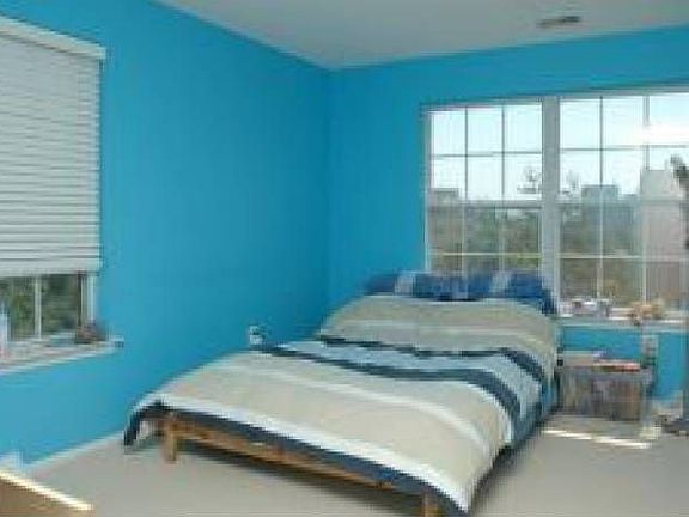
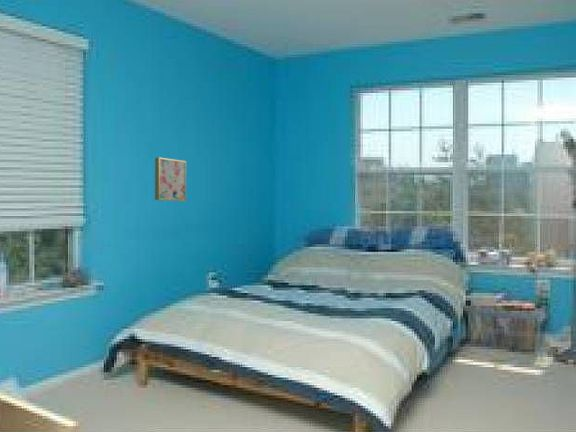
+ wall art [154,156,187,202]
